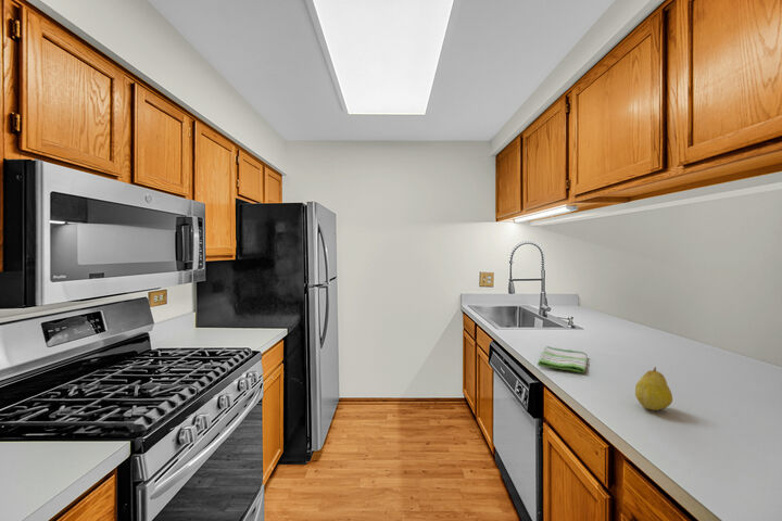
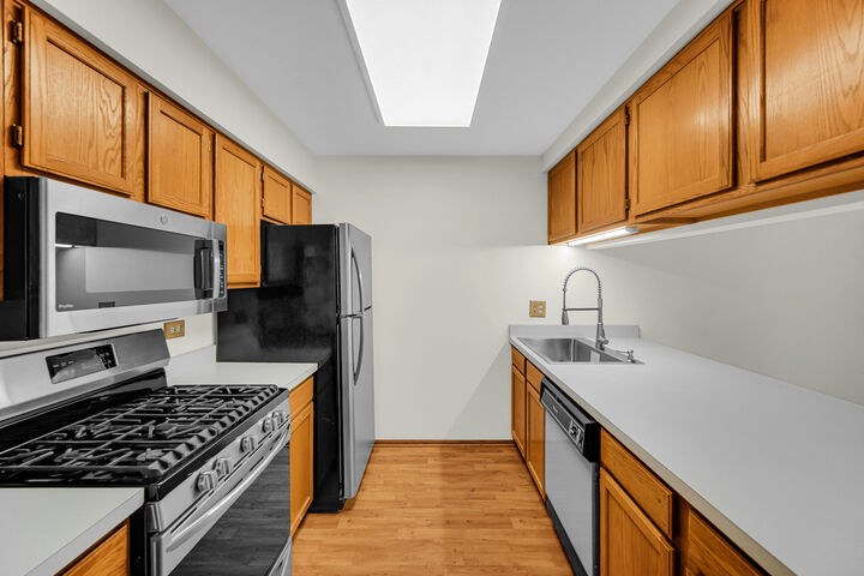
- dish towel [537,345,589,373]
- fruit [634,366,673,411]
